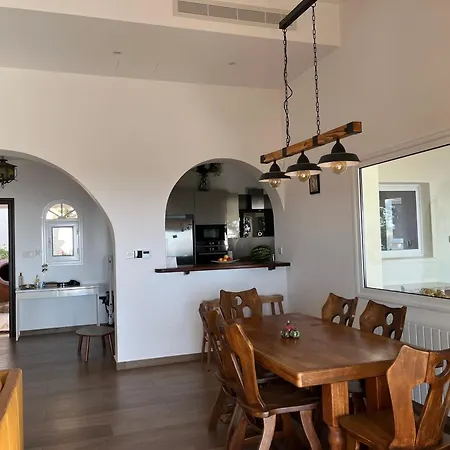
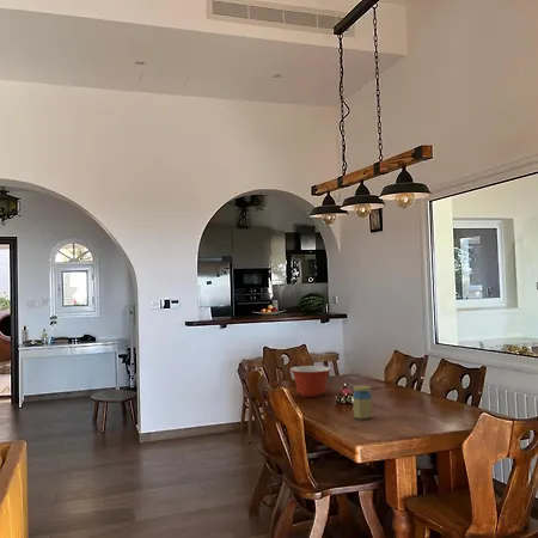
+ mixing bowl [289,365,332,398]
+ jar [351,385,373,420]
